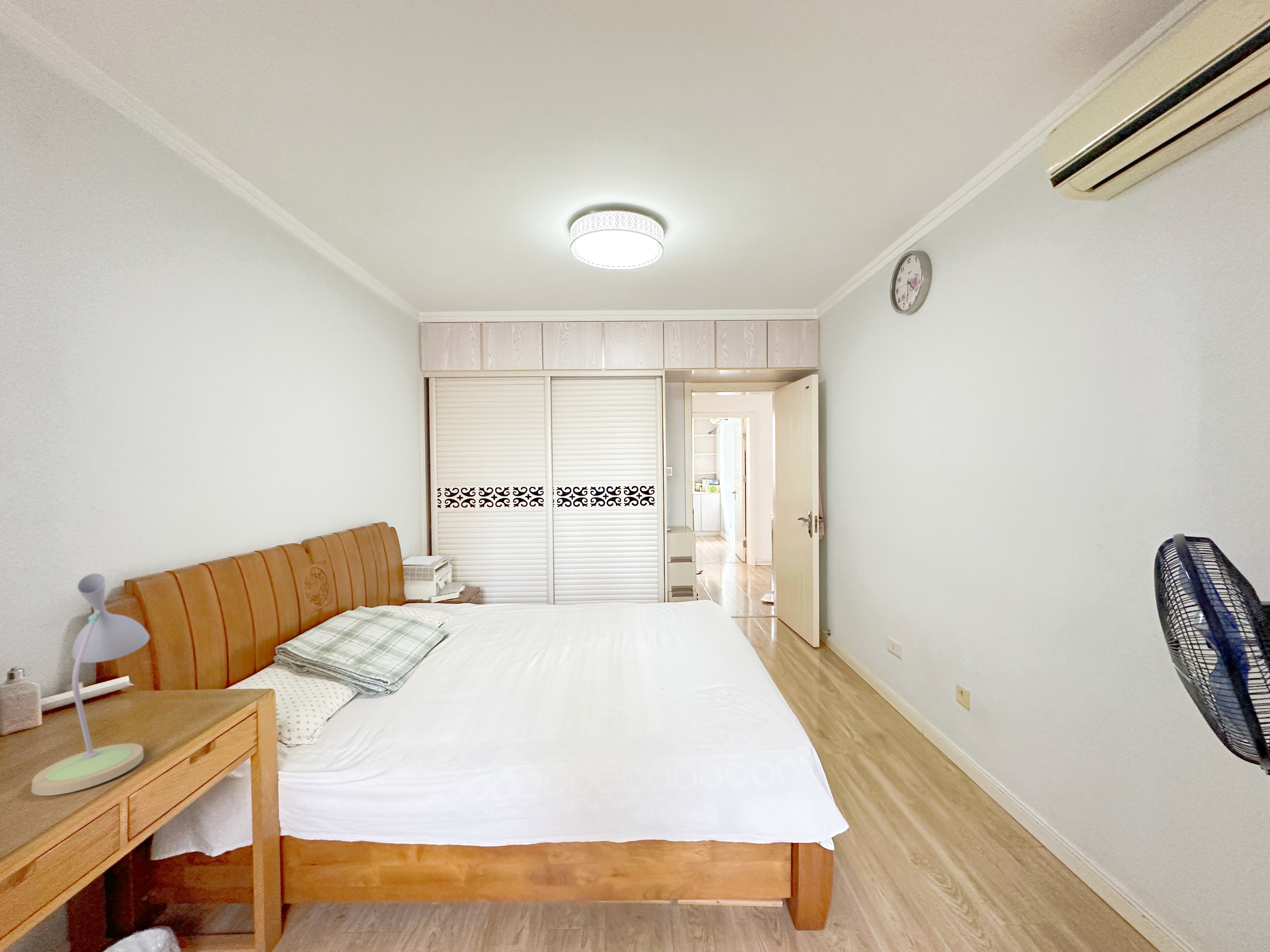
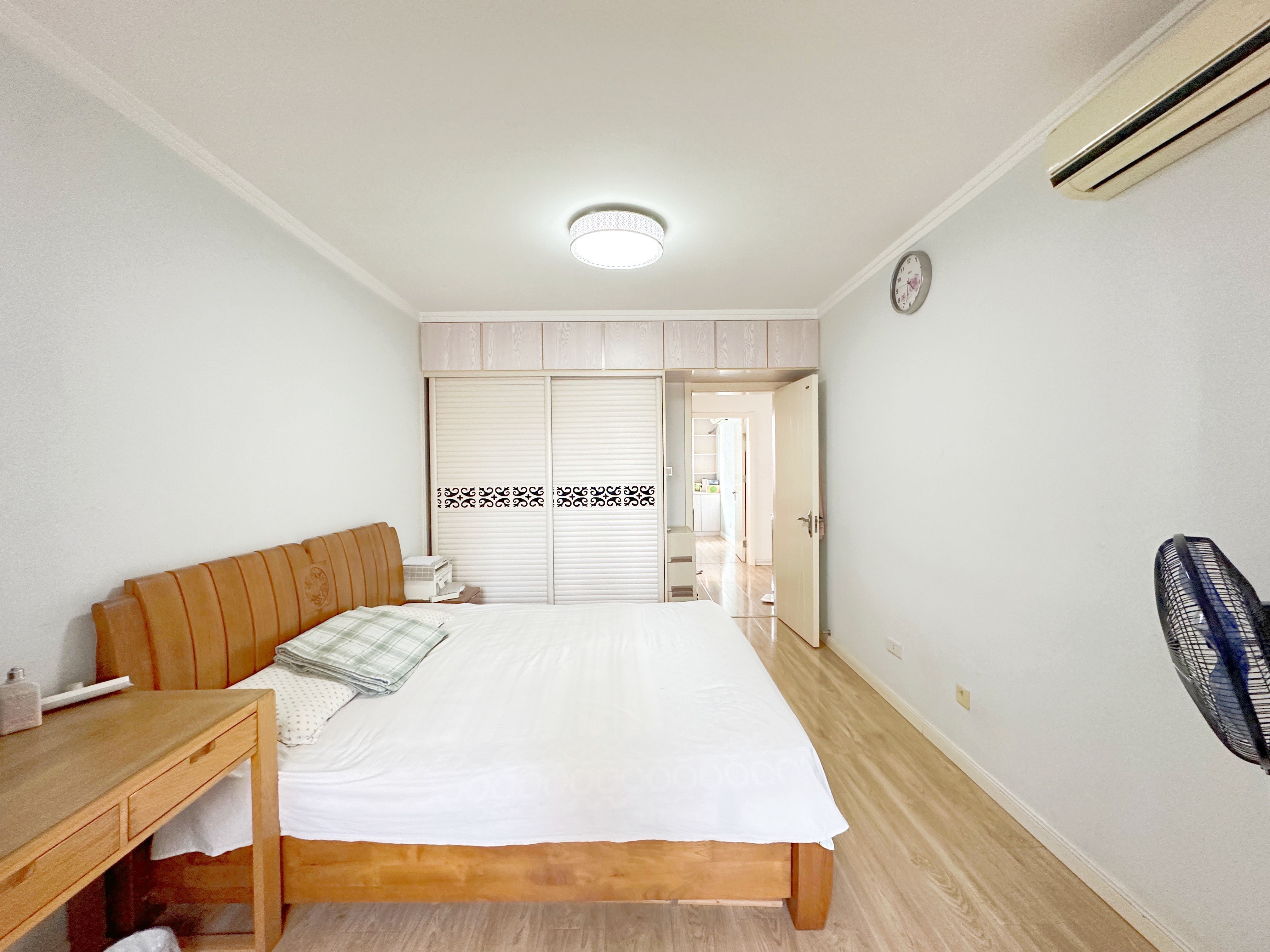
- desk lamp [31,573,150,796]
